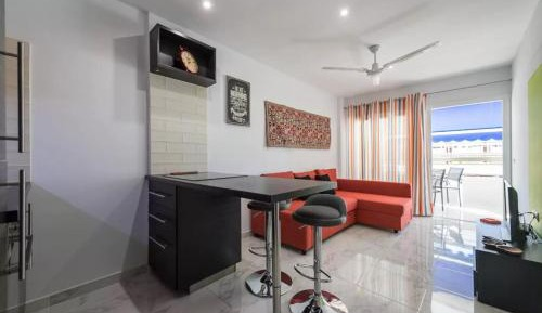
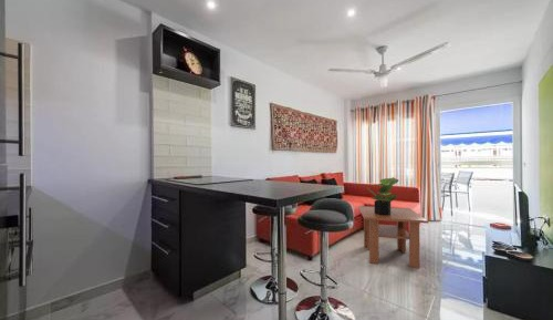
+ potted plant [366,176,399,216]
+ coffee table [357,205,429,269]
